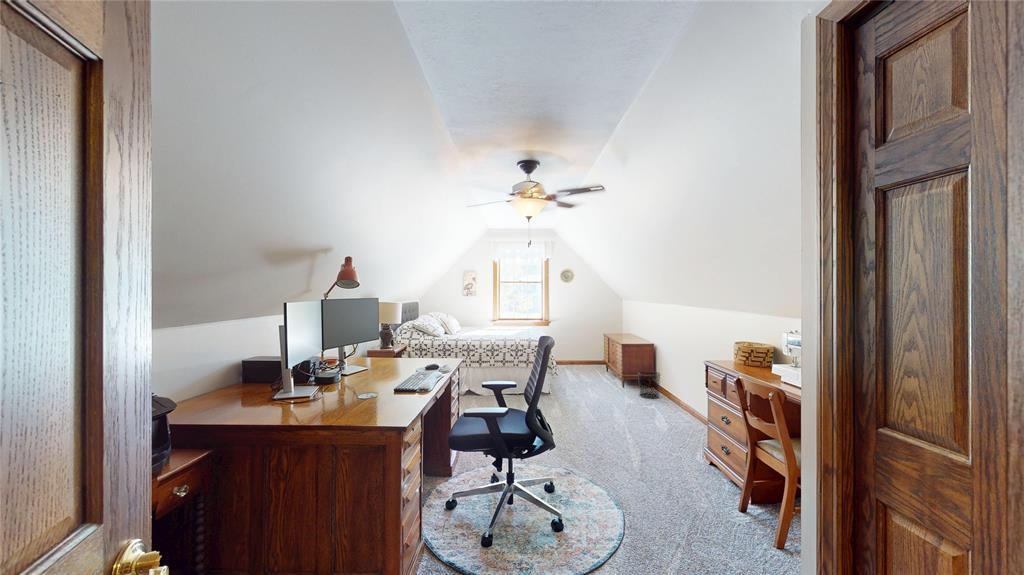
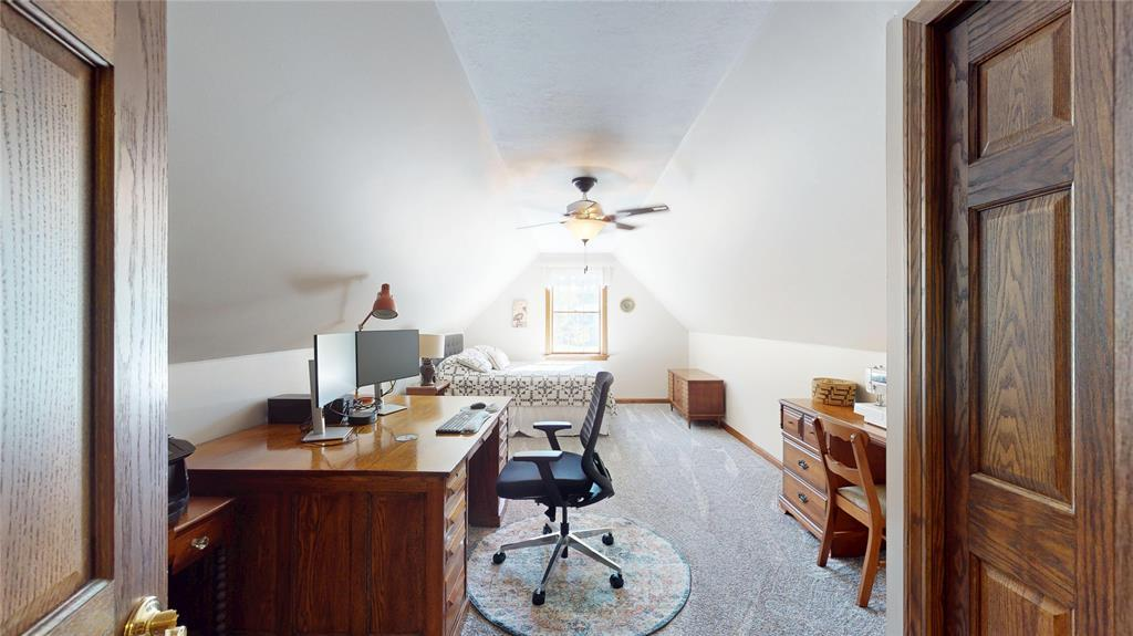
- waste bin [637,370,661,400]
